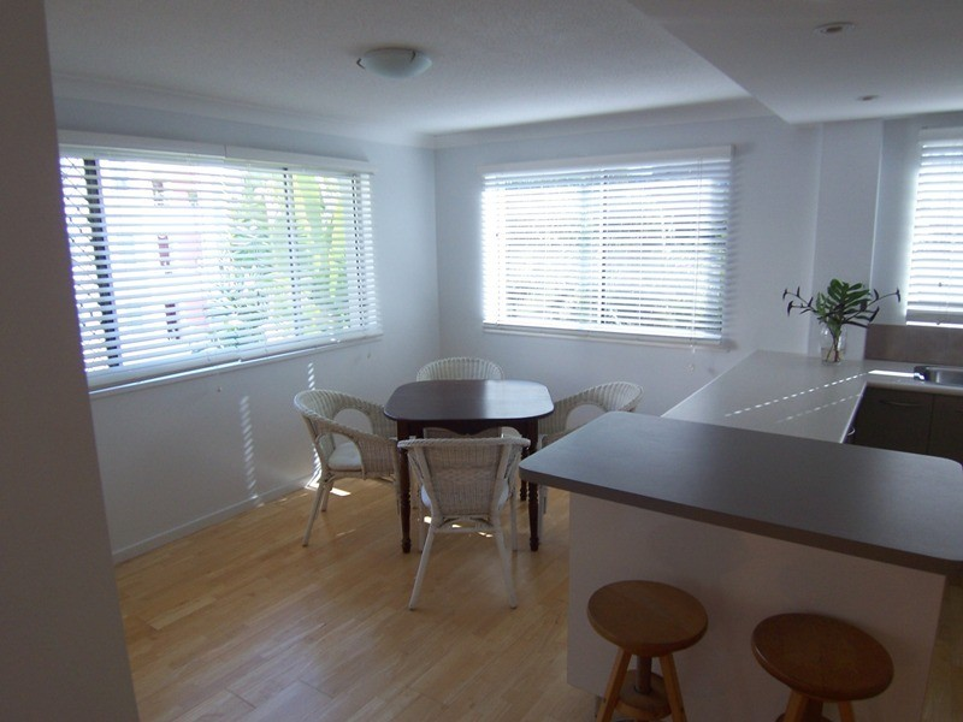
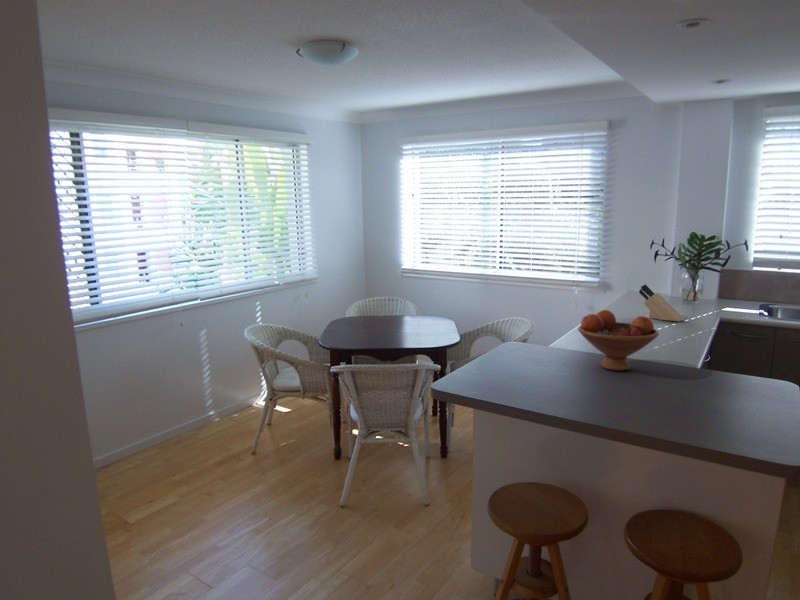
+ fruit bowl [577,309,660,372]
+ knife block [638,283,684,322]
